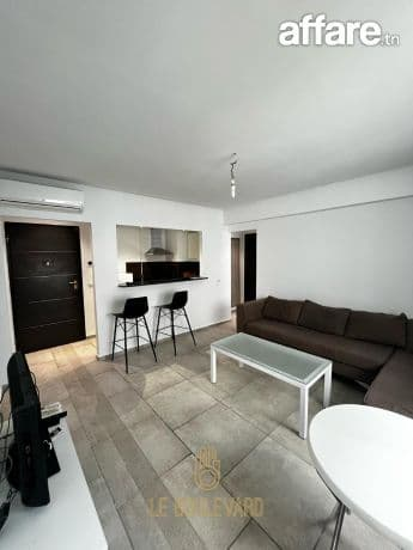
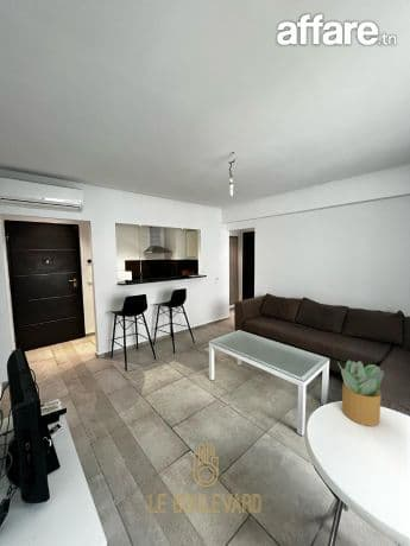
+ potted plant [336,358,385,427]
